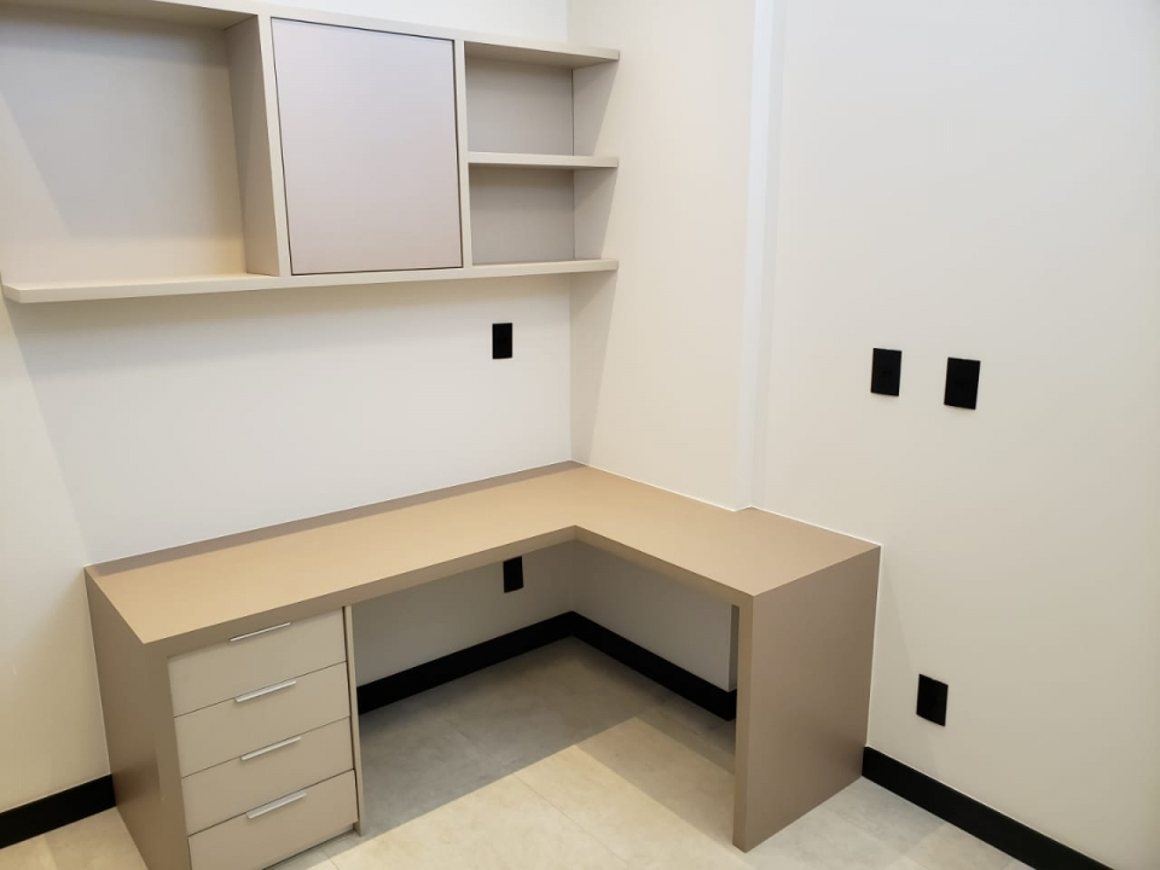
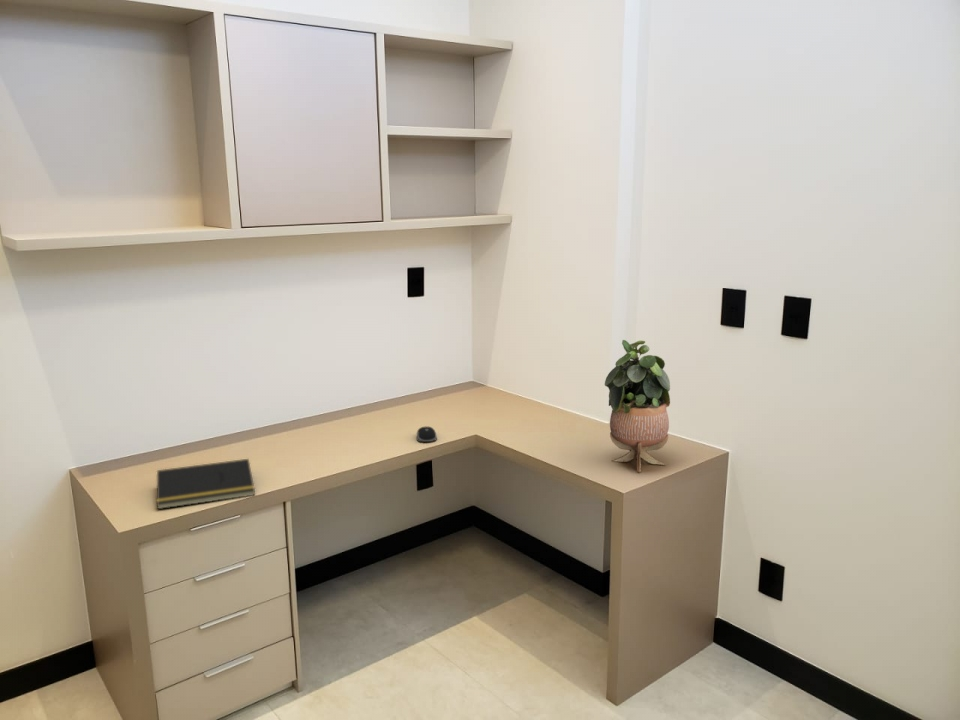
+ notepad [155,458,256,510]
+ potted plant [604,339,671,473]
+ computer mouse [415,425,438,443]
